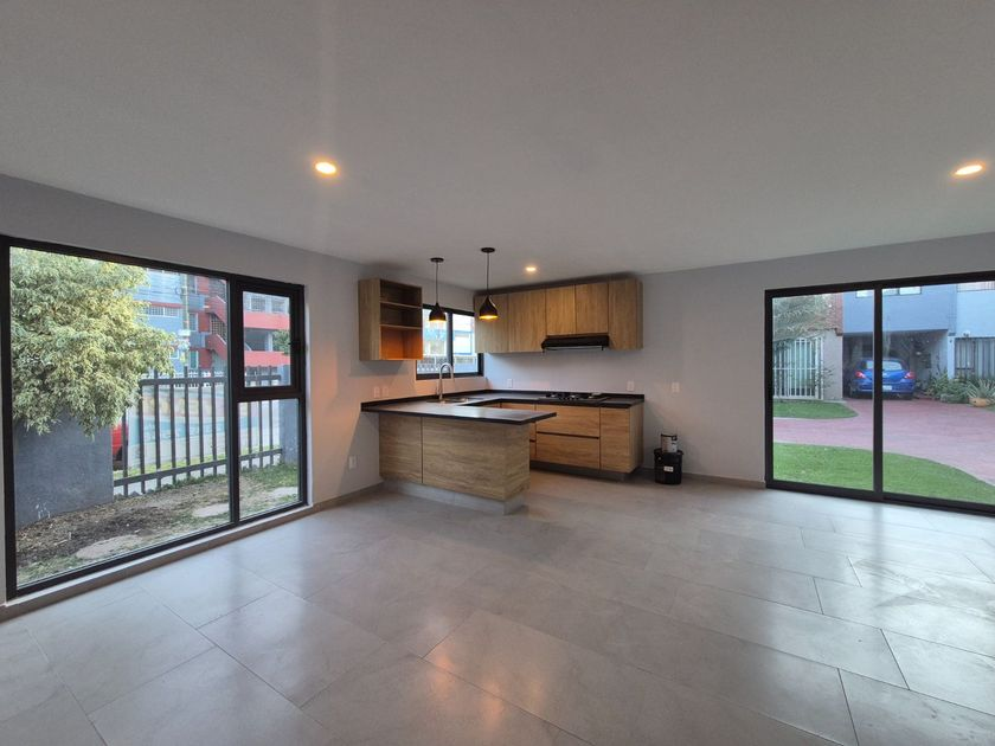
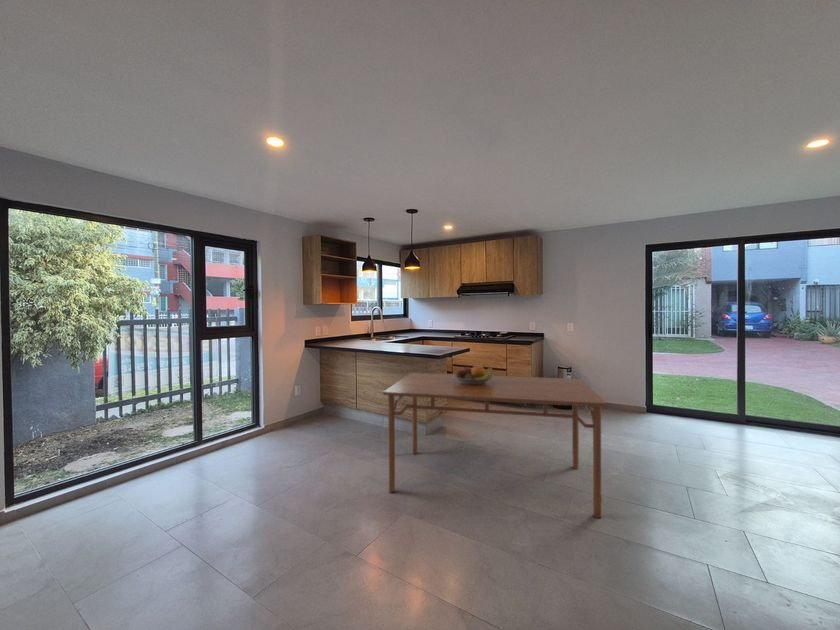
+ dining table [382,372,609,519]
+ fruit bowl [452,364,495,385]
